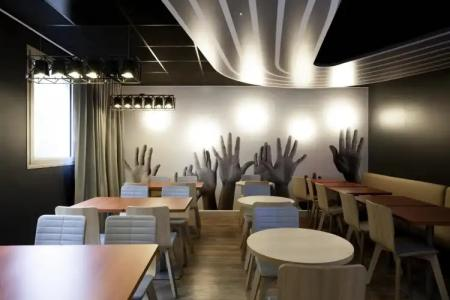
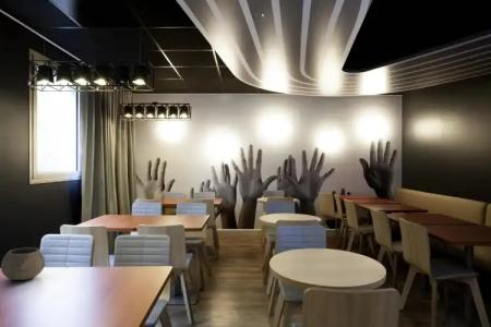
+ bowl [0,246,46,281]
